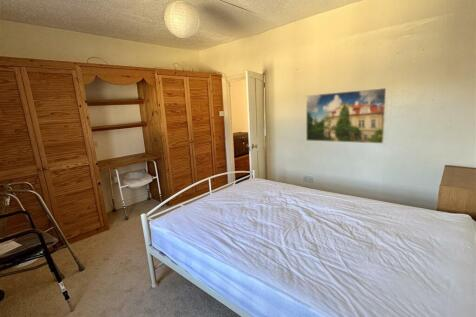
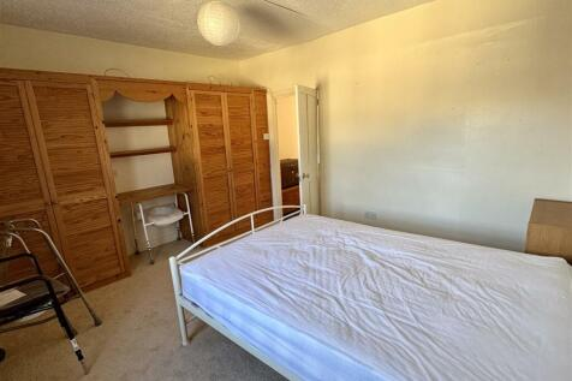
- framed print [305,87,388,145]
